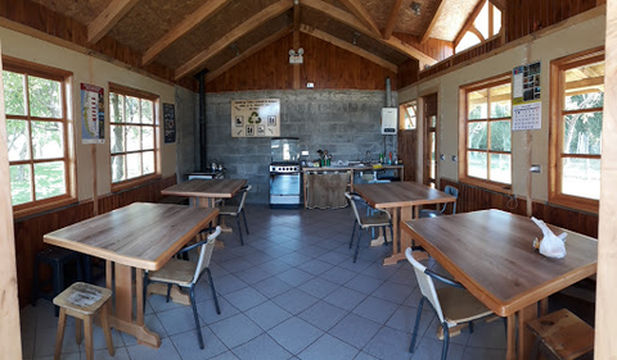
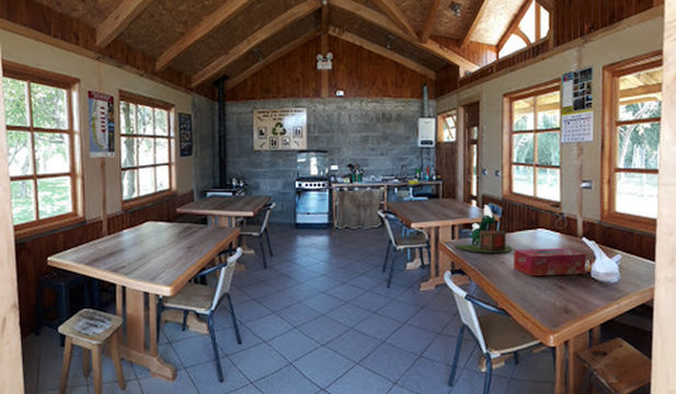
+ tissue box [513,247,587,277]
+ plant pot [454,204,513,253]
